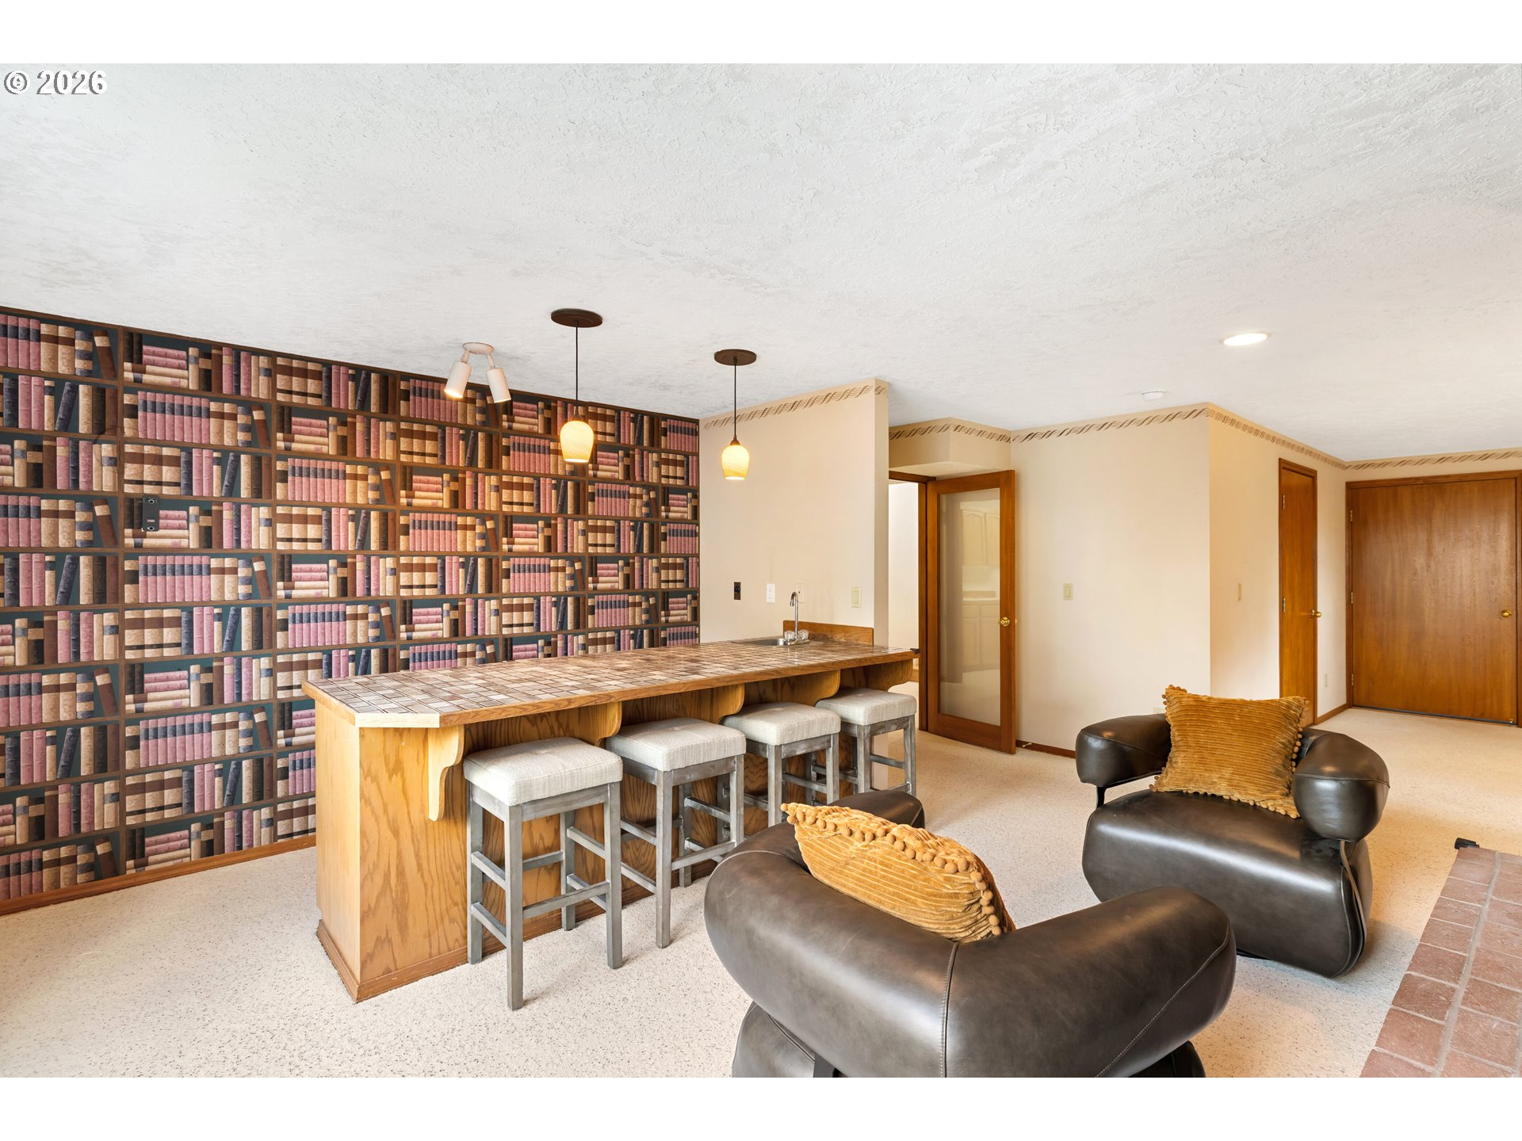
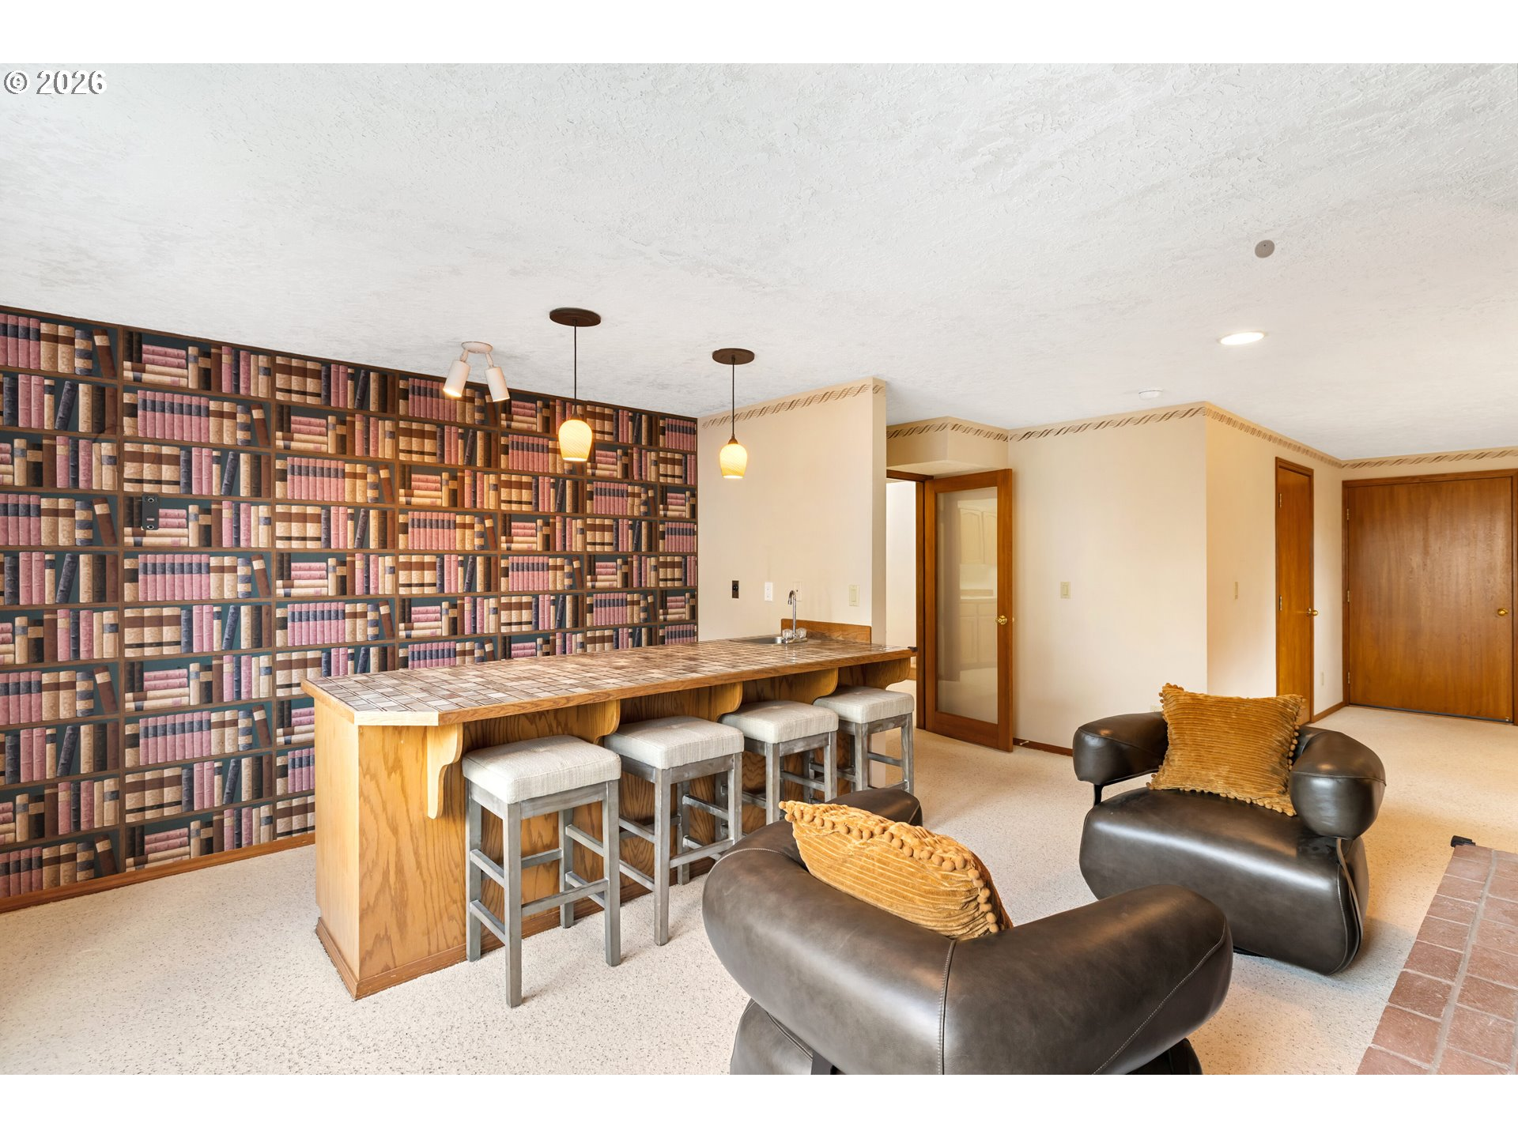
+ eyeball [1254,239,1275,259]
